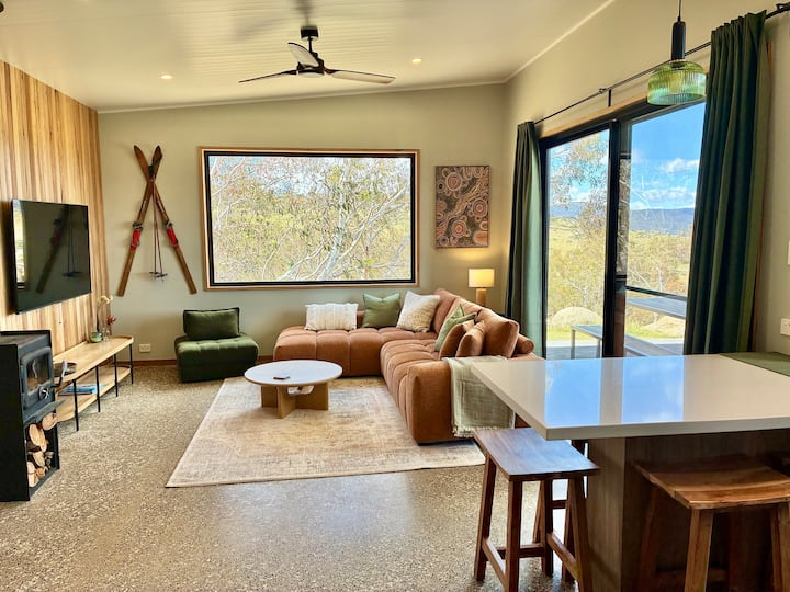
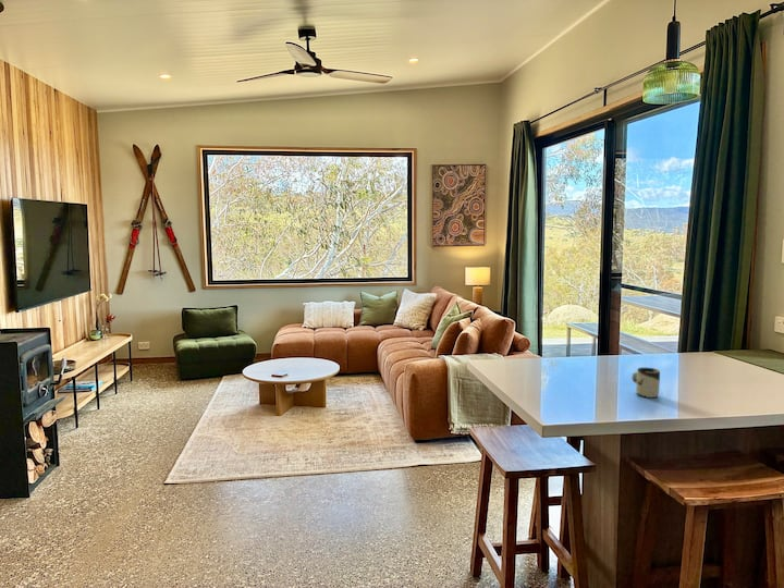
+ cup [630,367,661,399]
